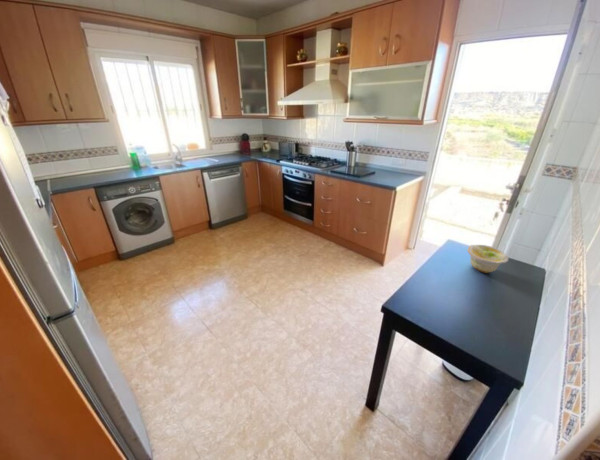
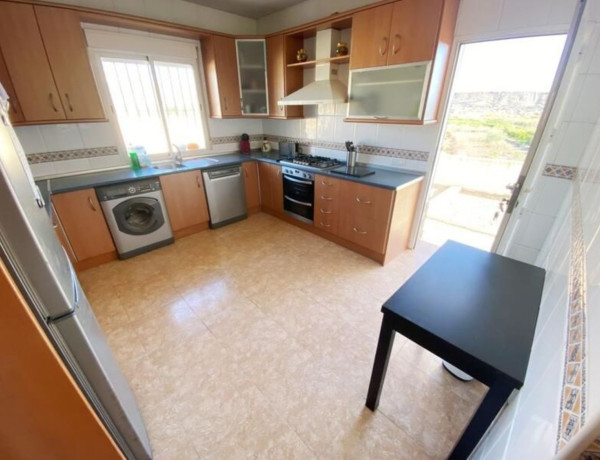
- bowl [467,244,510,274]
